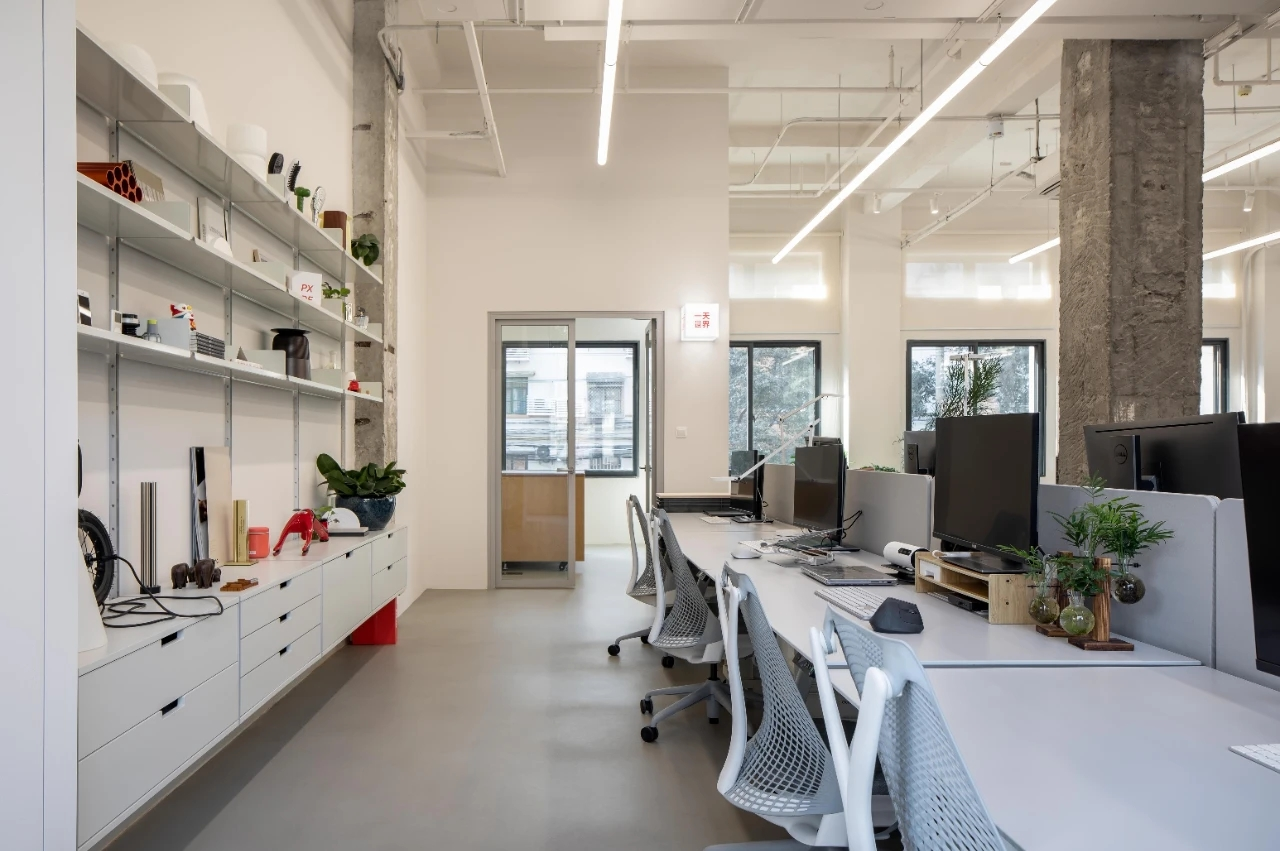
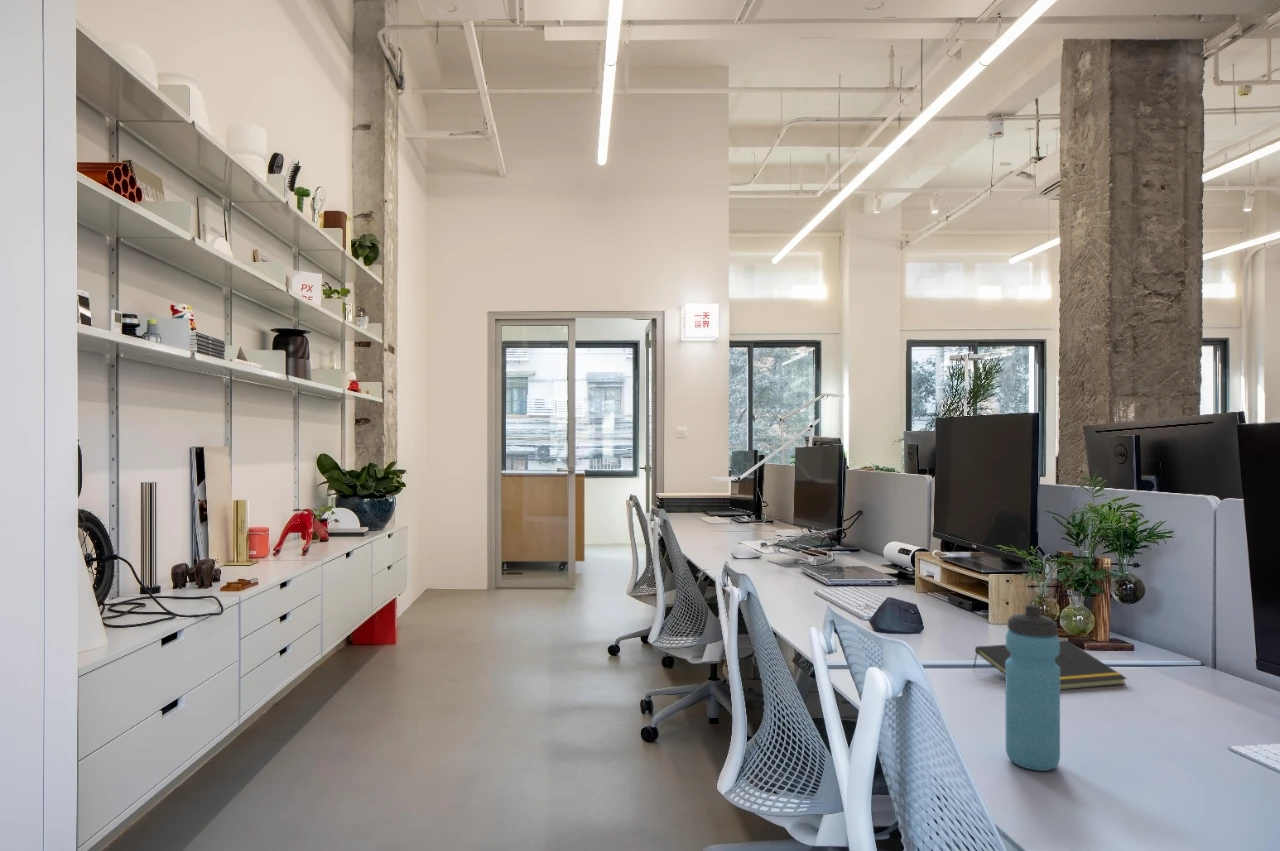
+ notepad [972,639,1128,691]
+ water bottle [1005,604,1061,772]
